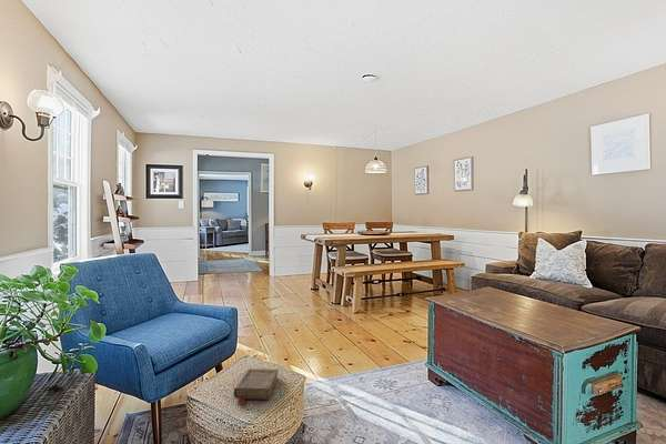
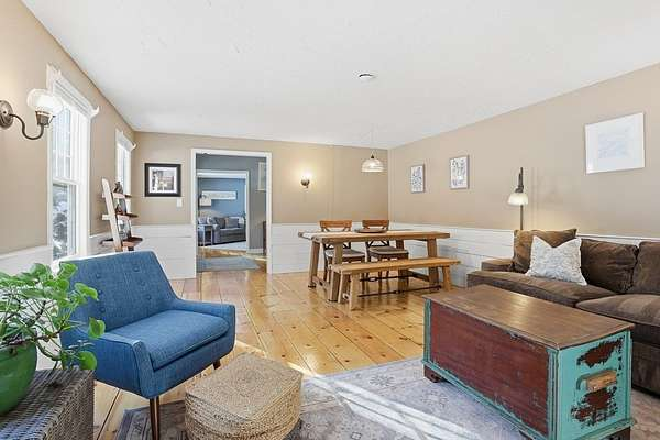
- book [233,367,280,406]
